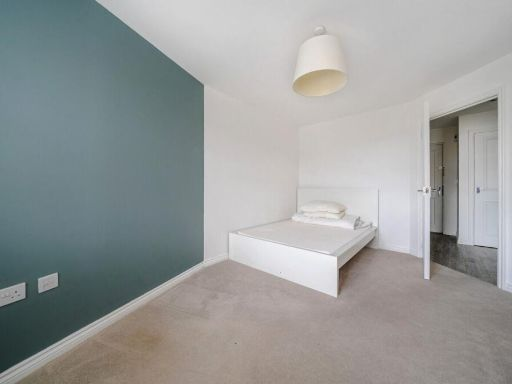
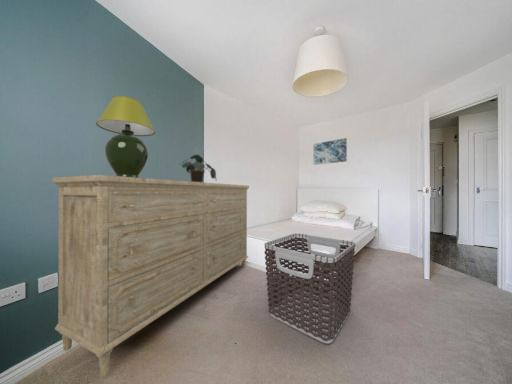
+ dresser [52,174,250,377]
+ clothes hamper [263,232,356,345]
+ wall art [312,137,348,166]
+ potted plant [180,154,218,183]
+ table lamp [95,95,156,178]
